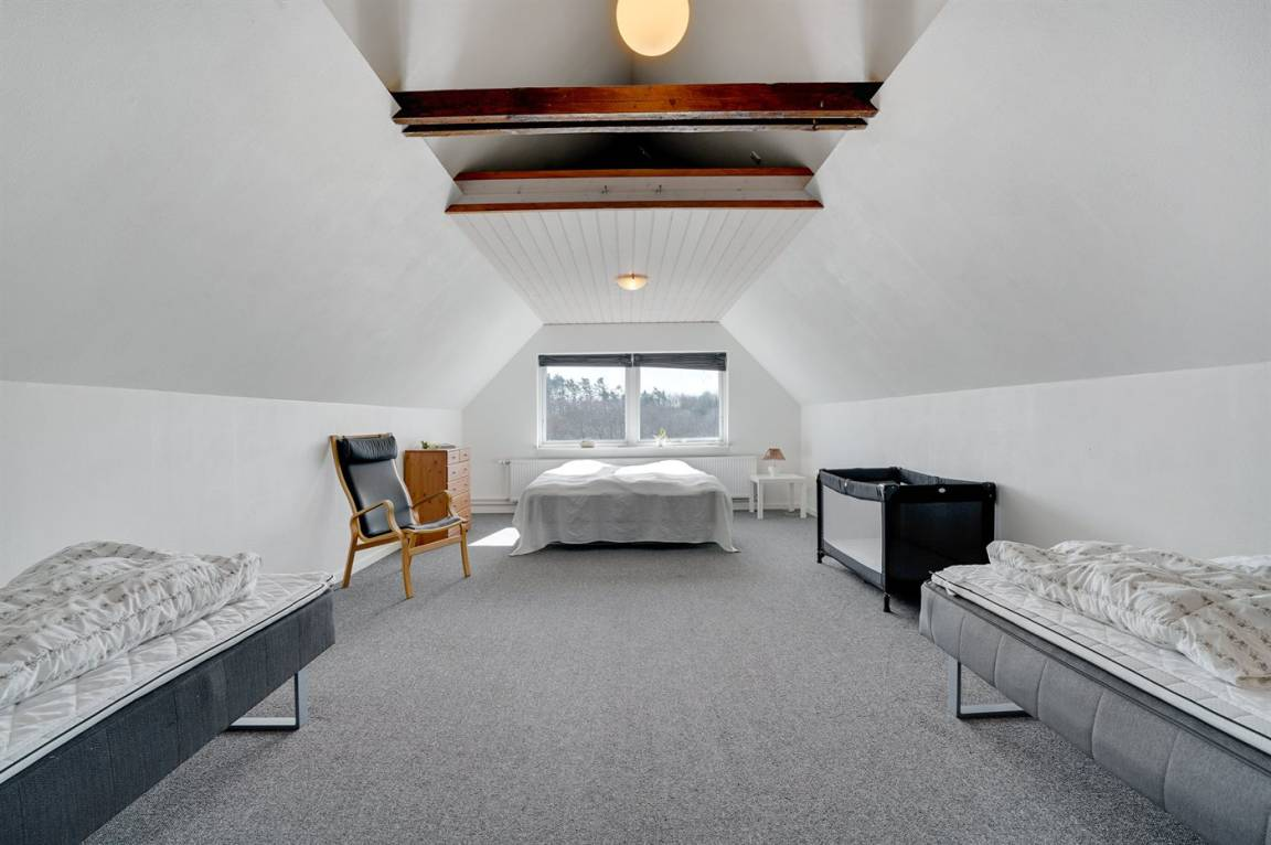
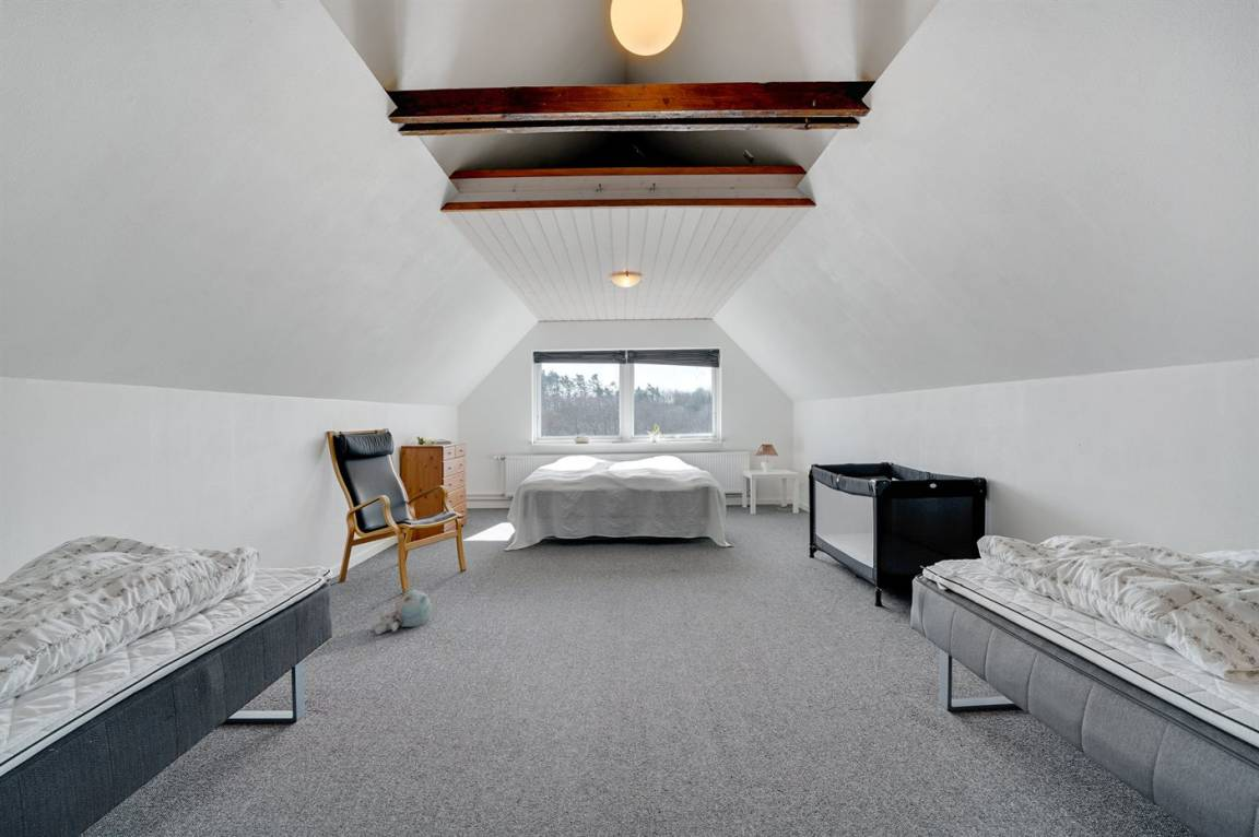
+ plush toy [370,589,433,636]
